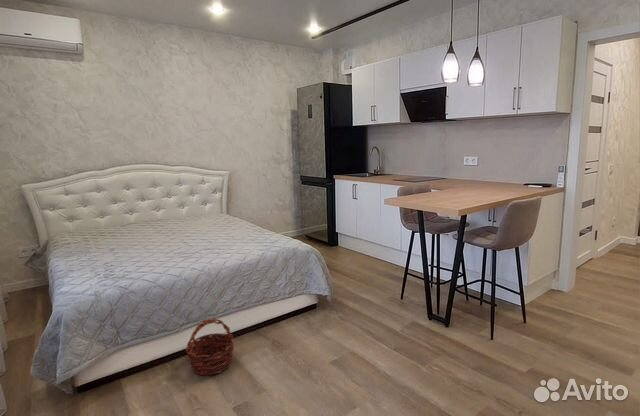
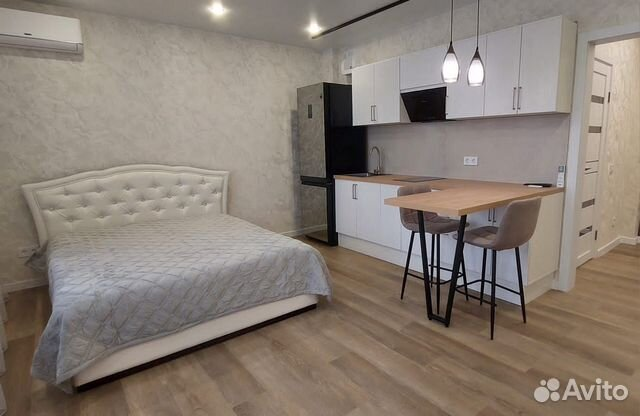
- basket [185,317,235,376]
